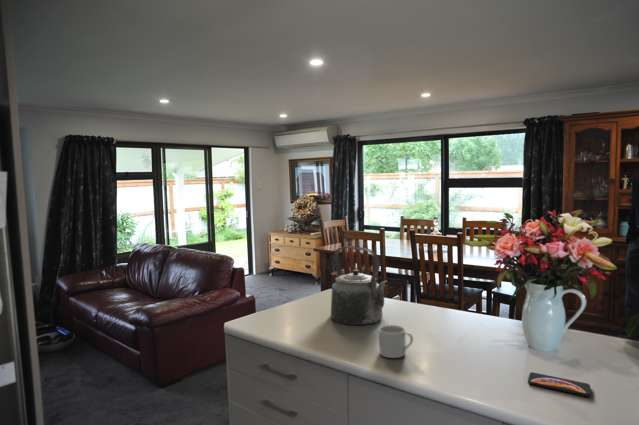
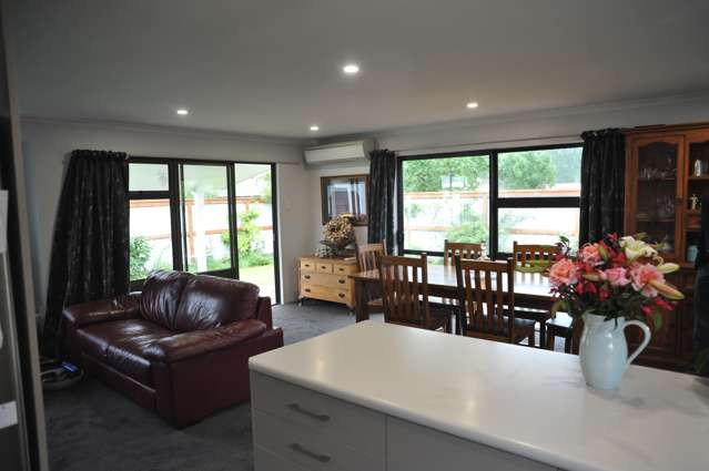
- smartphone [527,371,592,398]
- mug [378,324,414,359]
- kettle [330,245,389,326]
